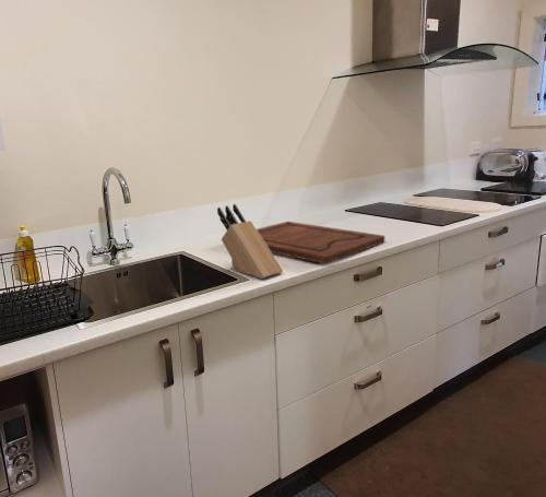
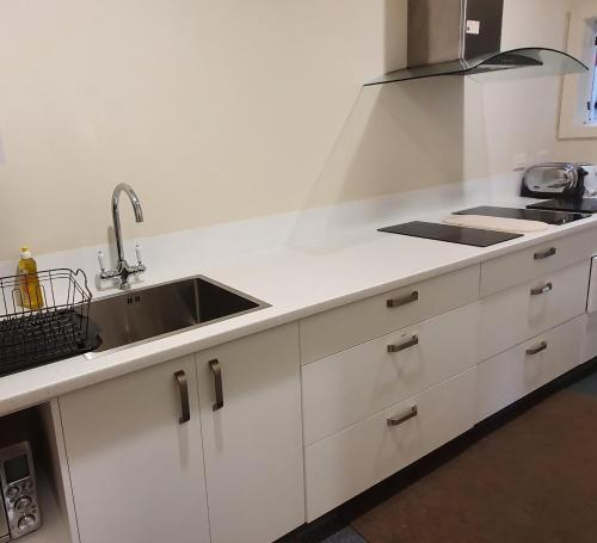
- knife block [216,203,284,280]
- cutting board [256,221,385,265]
